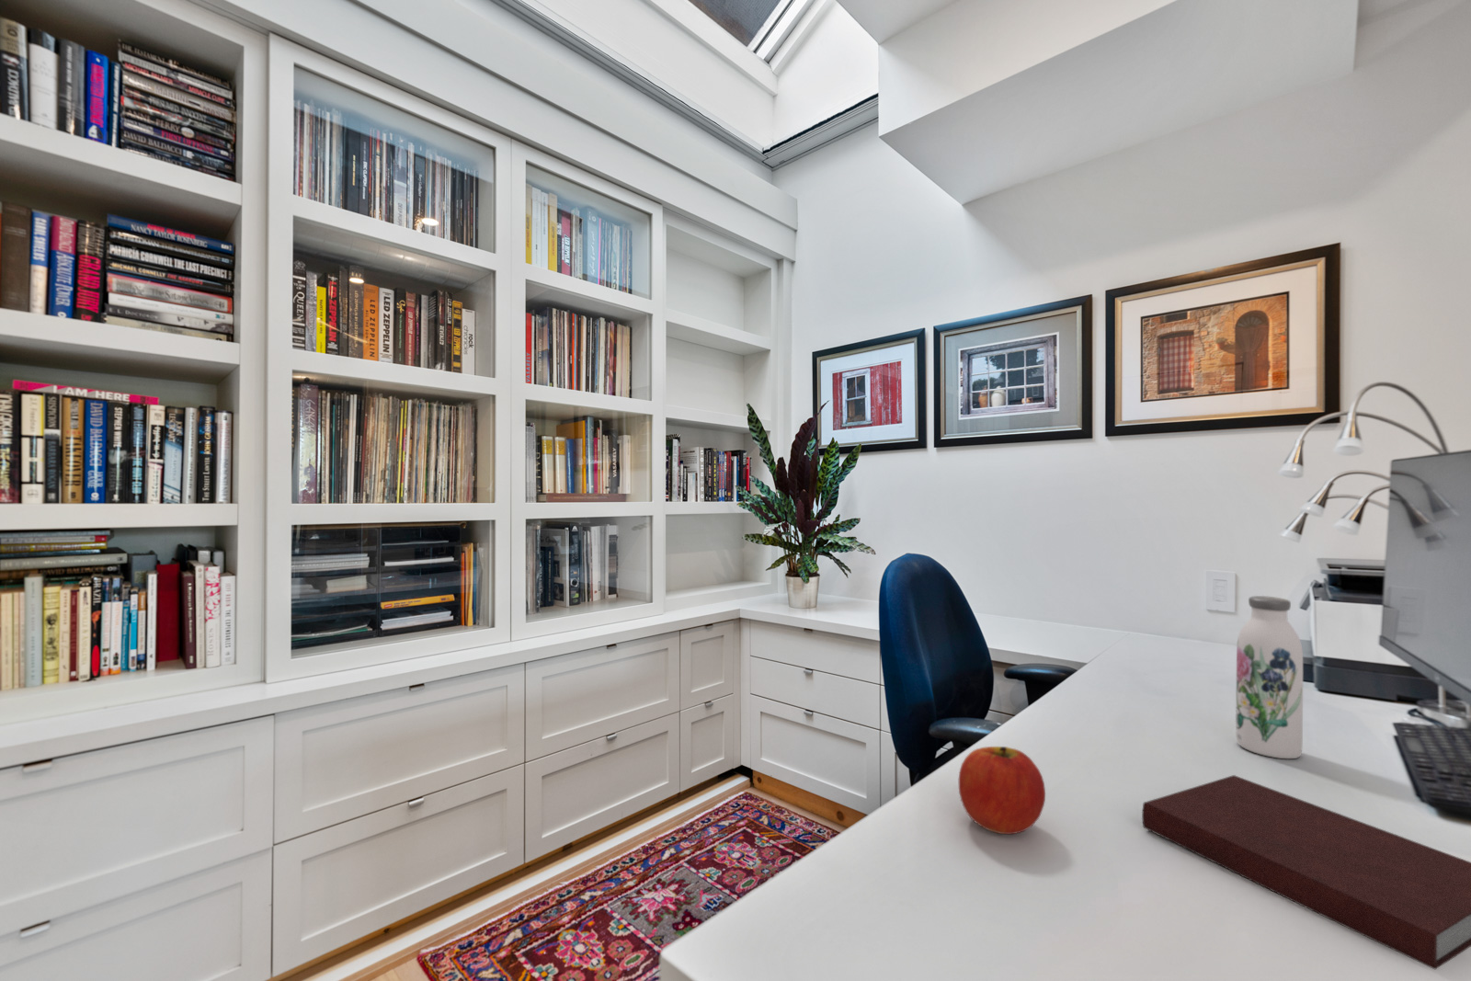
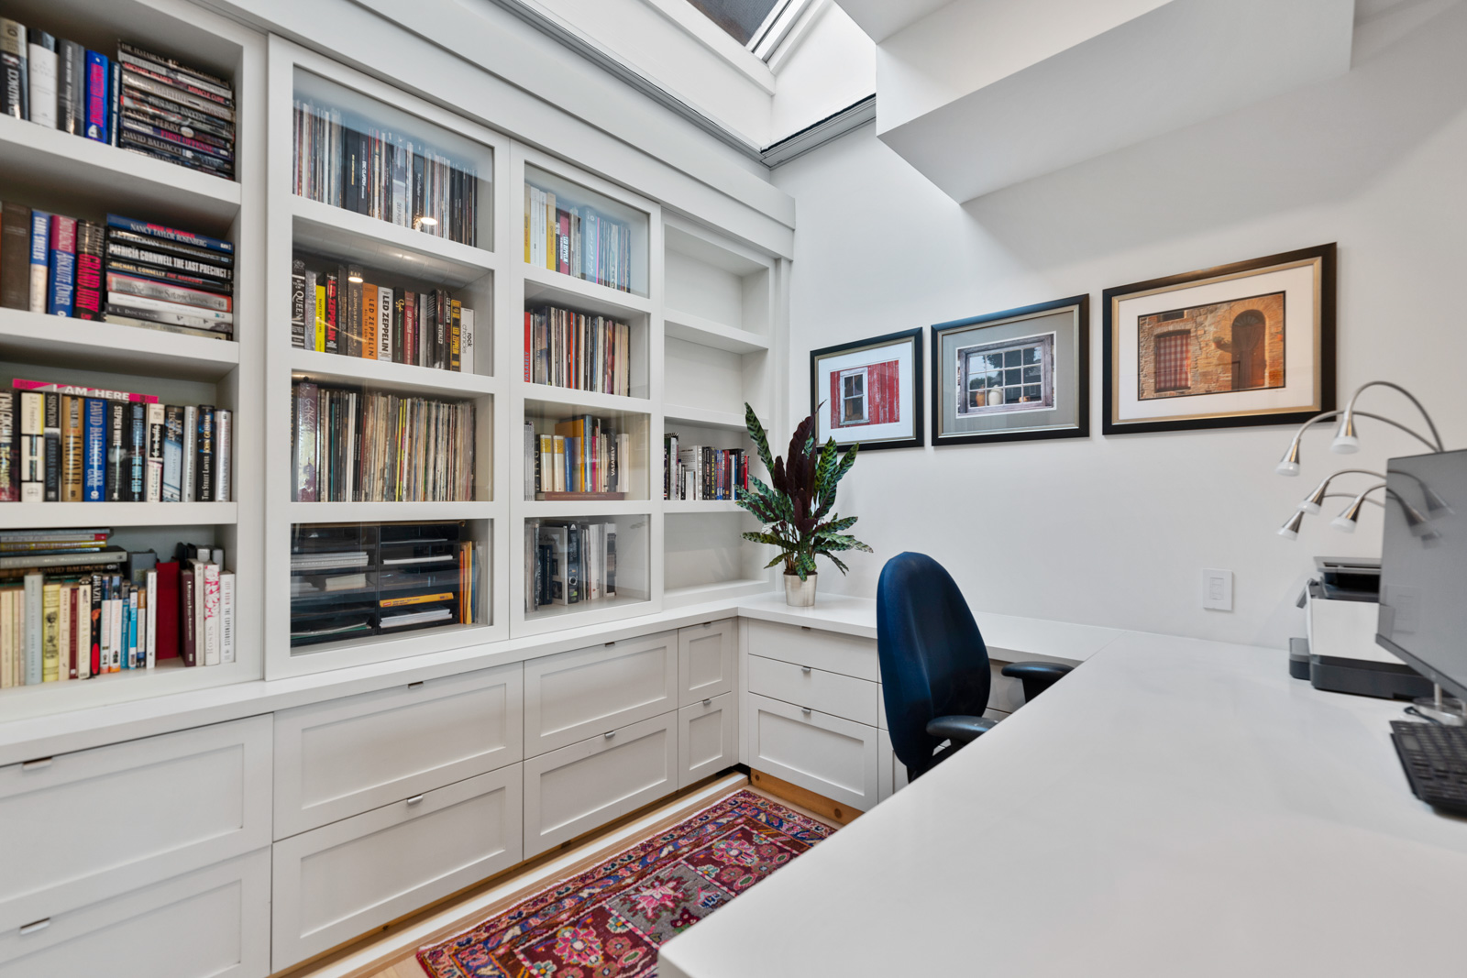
- water bottle [1235,595,1304,760]
- notebook [1140,774,1471,970]
- apple [958,746,1046,834]
